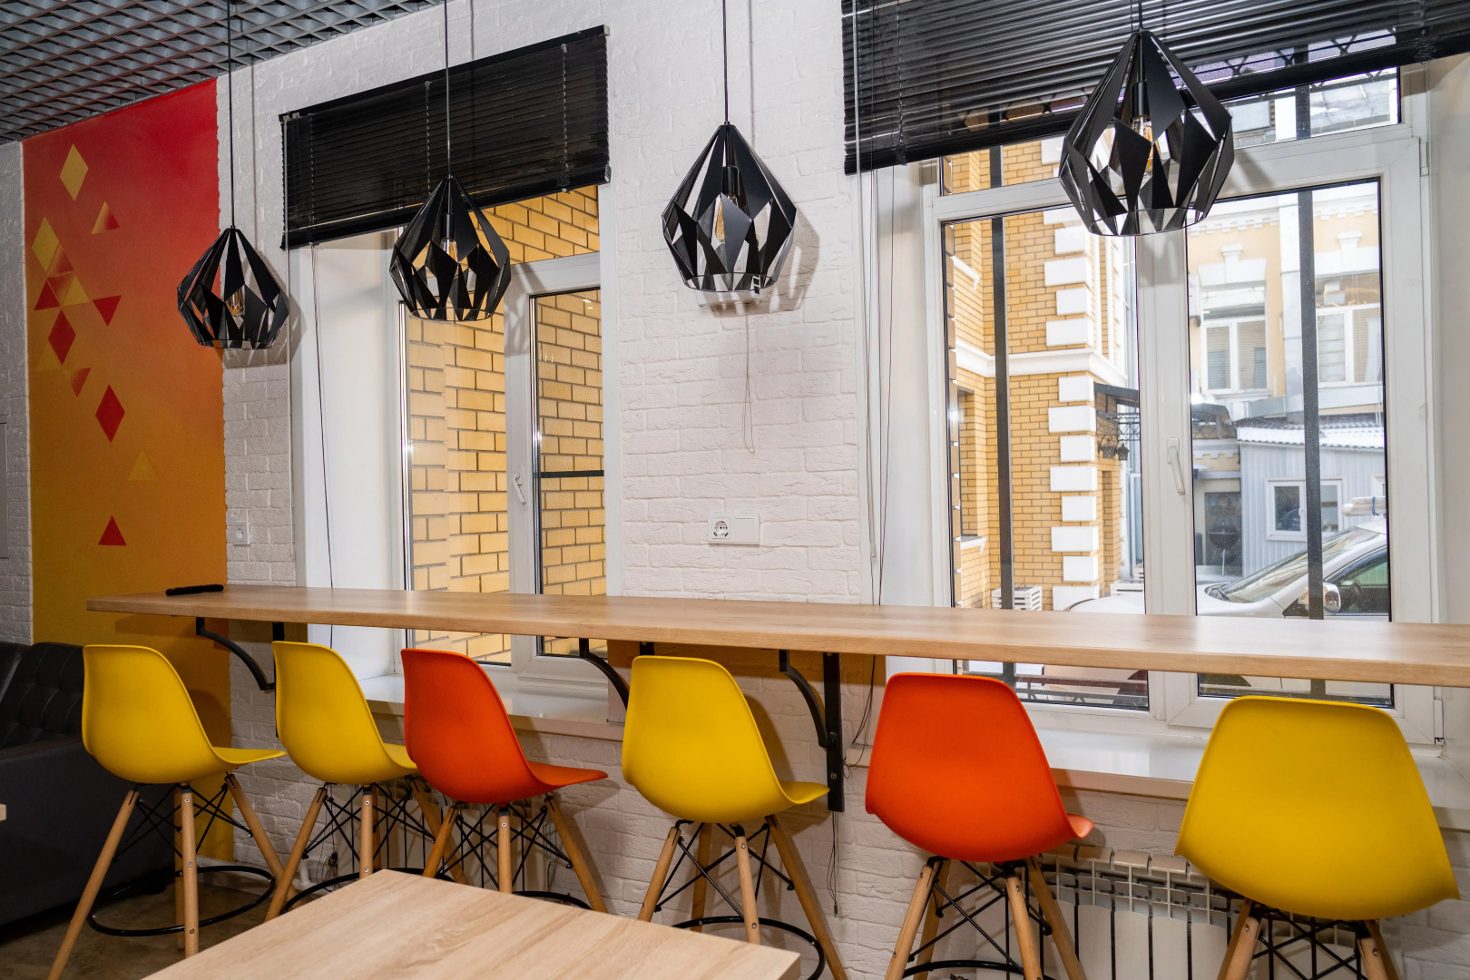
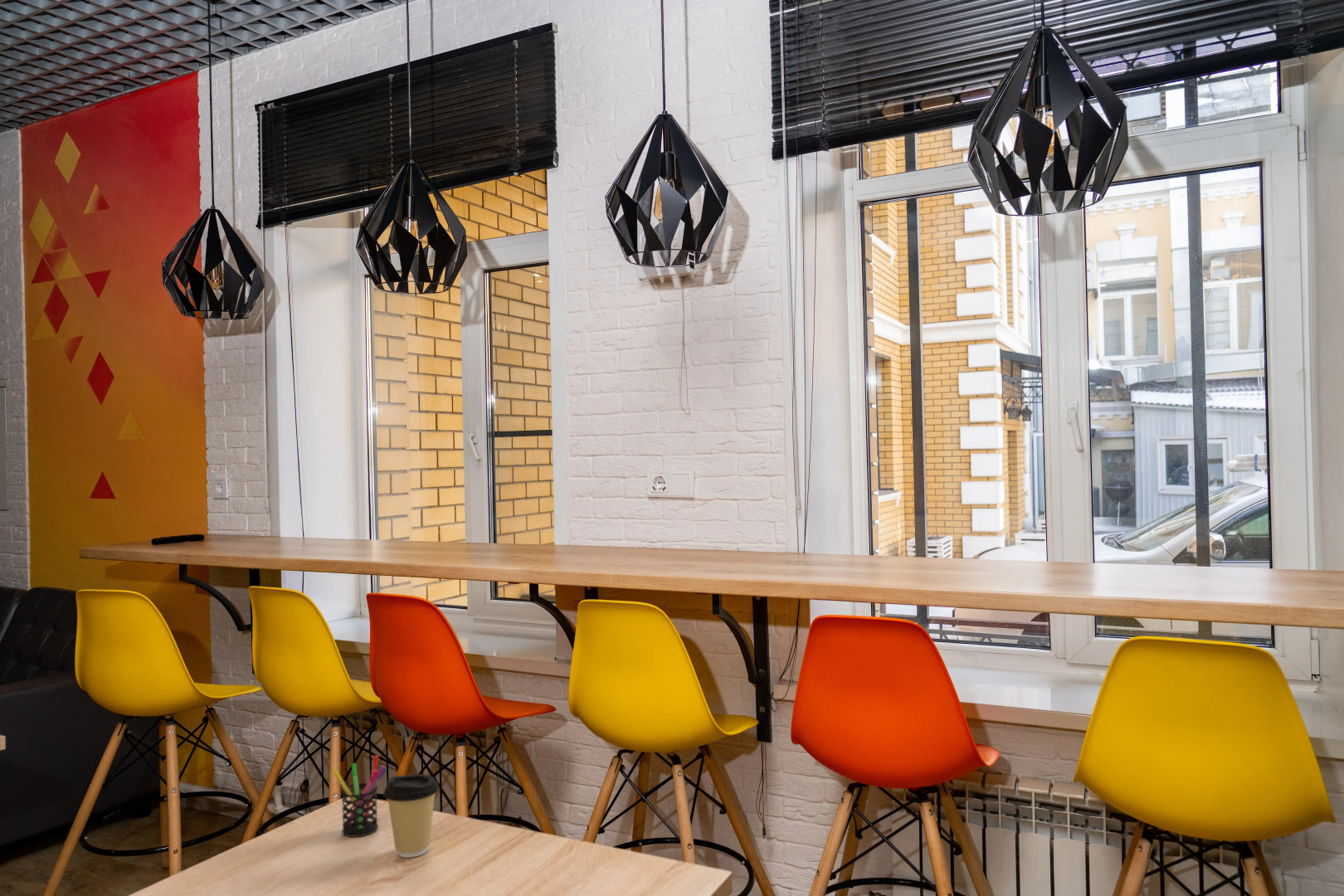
+ pen holder [332,754,387,838]
+ coffee cup [382,773,441,858]
